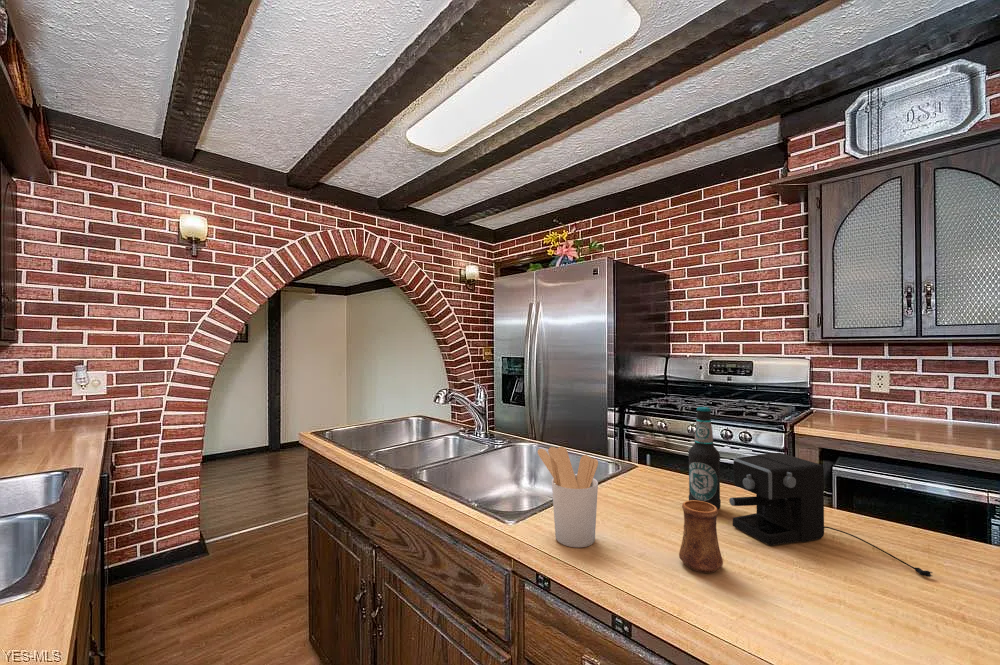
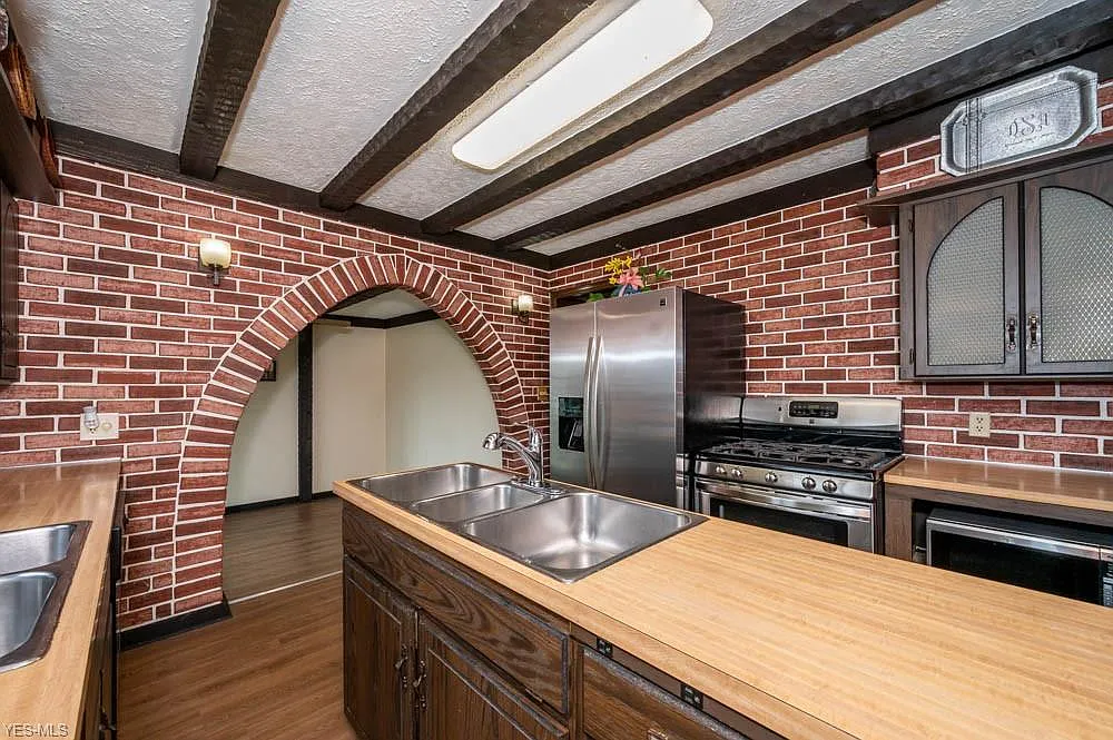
- coffee maker [728,452,934,578]
- cup [678,500,724,574]
- bottle [687,406,722,511]
- utensil holder [537,446,599,548]
